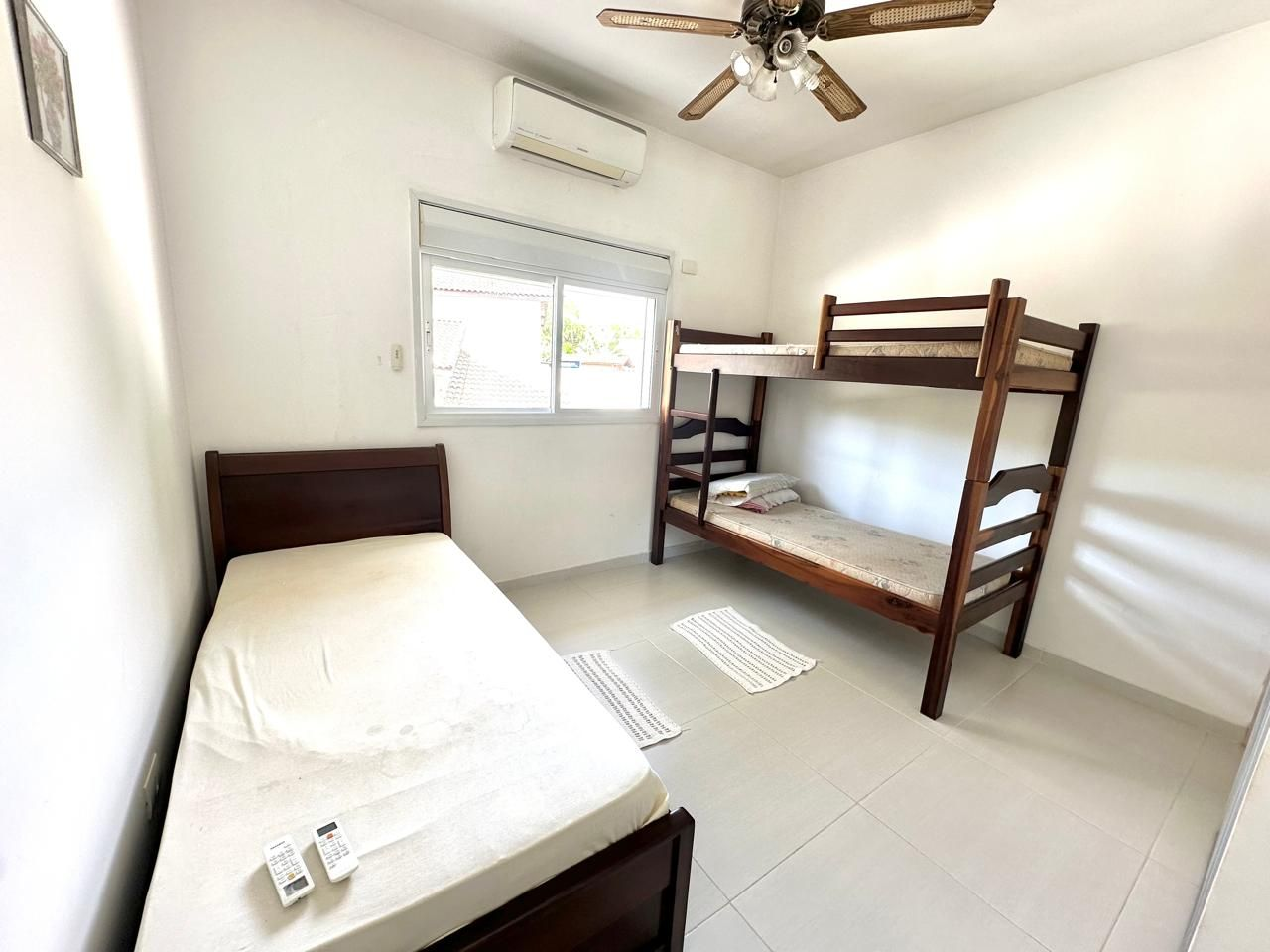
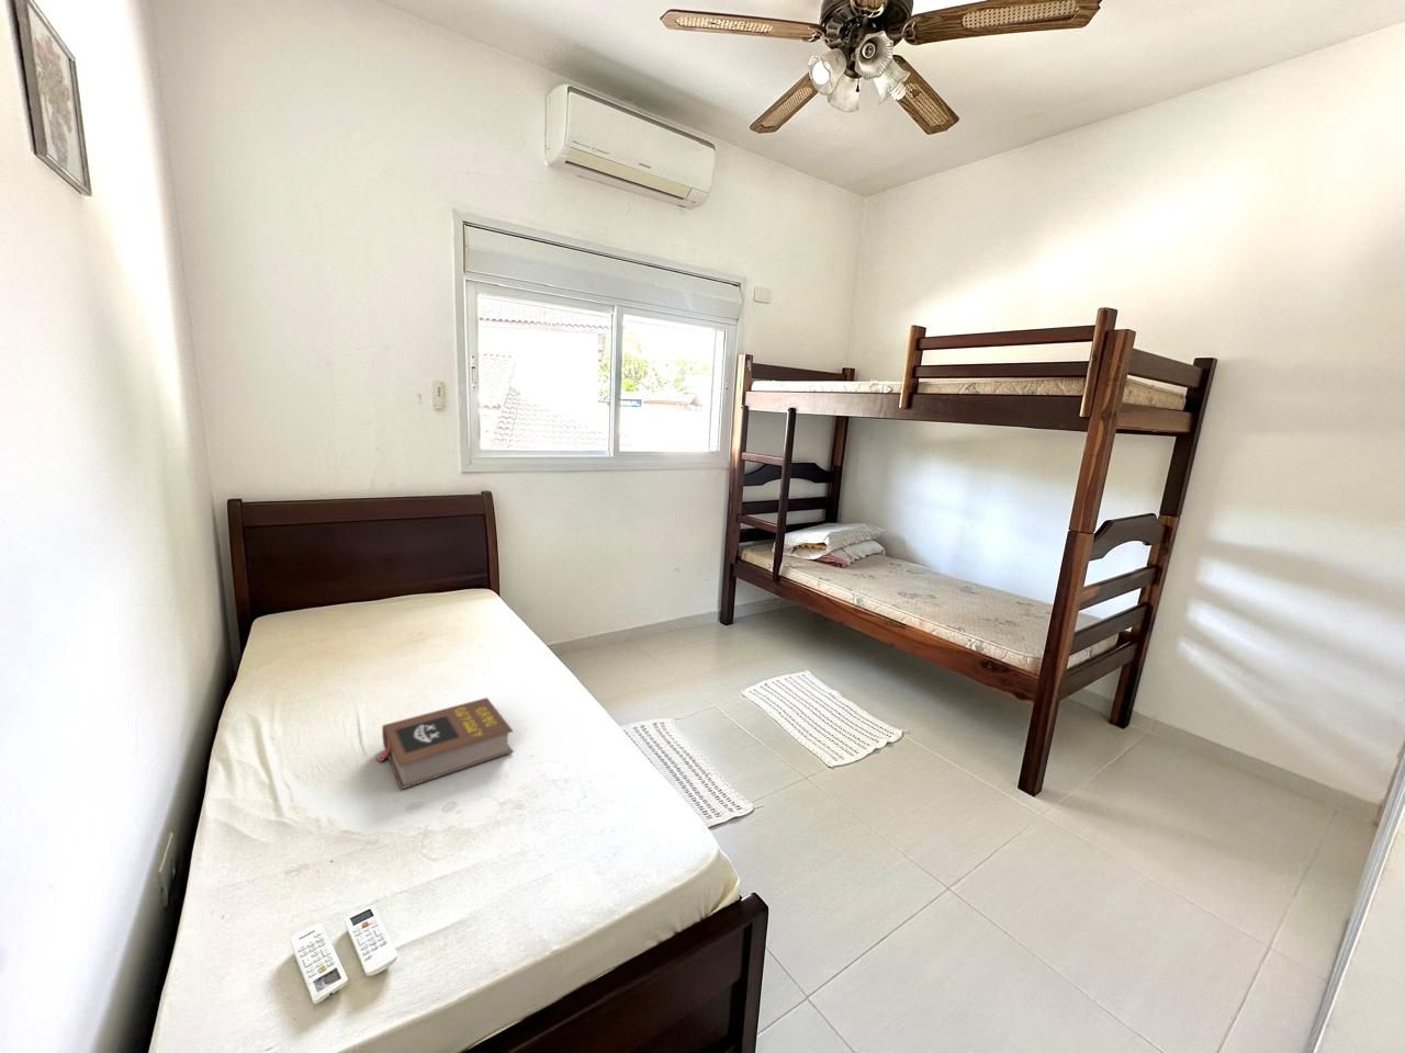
+ book [374,697,513,791]
